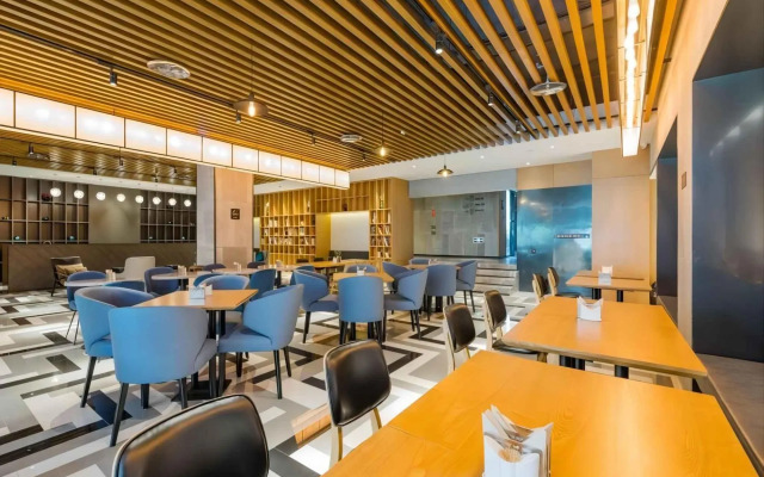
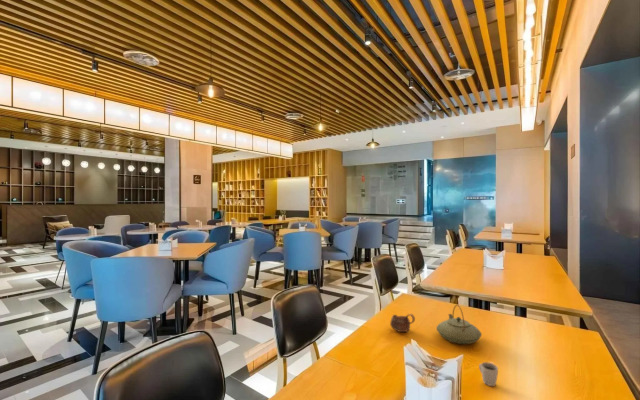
+ cup [389,313,416,333]
+ teapot [435,304,483,345]
+ cup [478,361,499,387]
